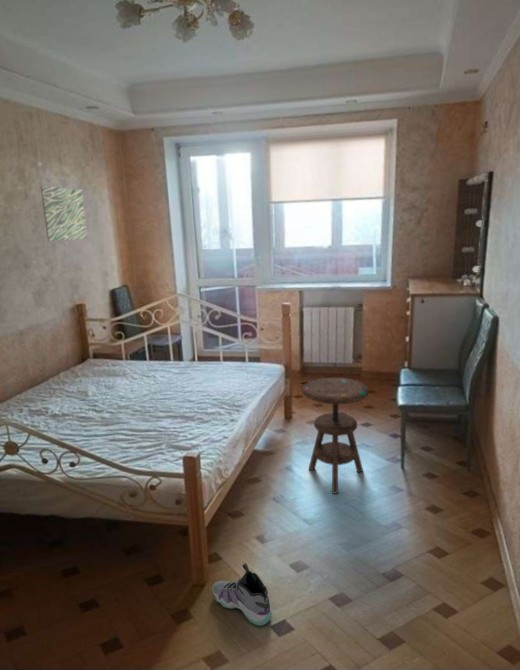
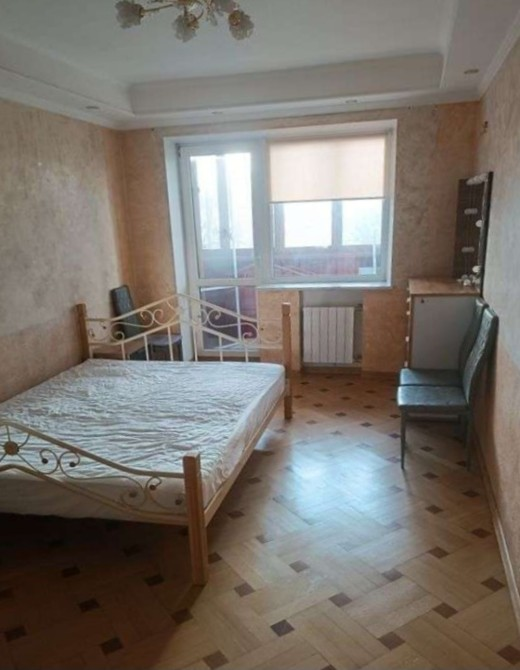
- wall art [40,185,88,242]
- sneaker [211,562,273,627]
- side table [301,377,370,495]
